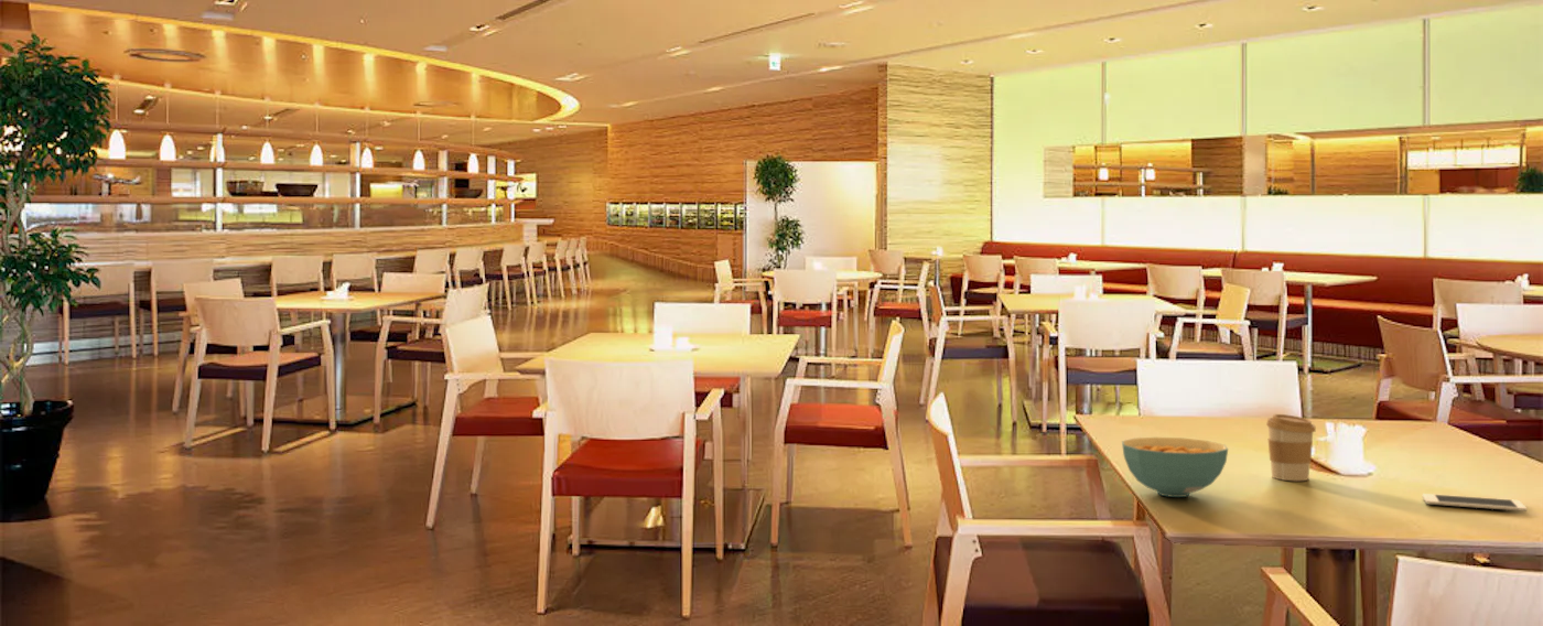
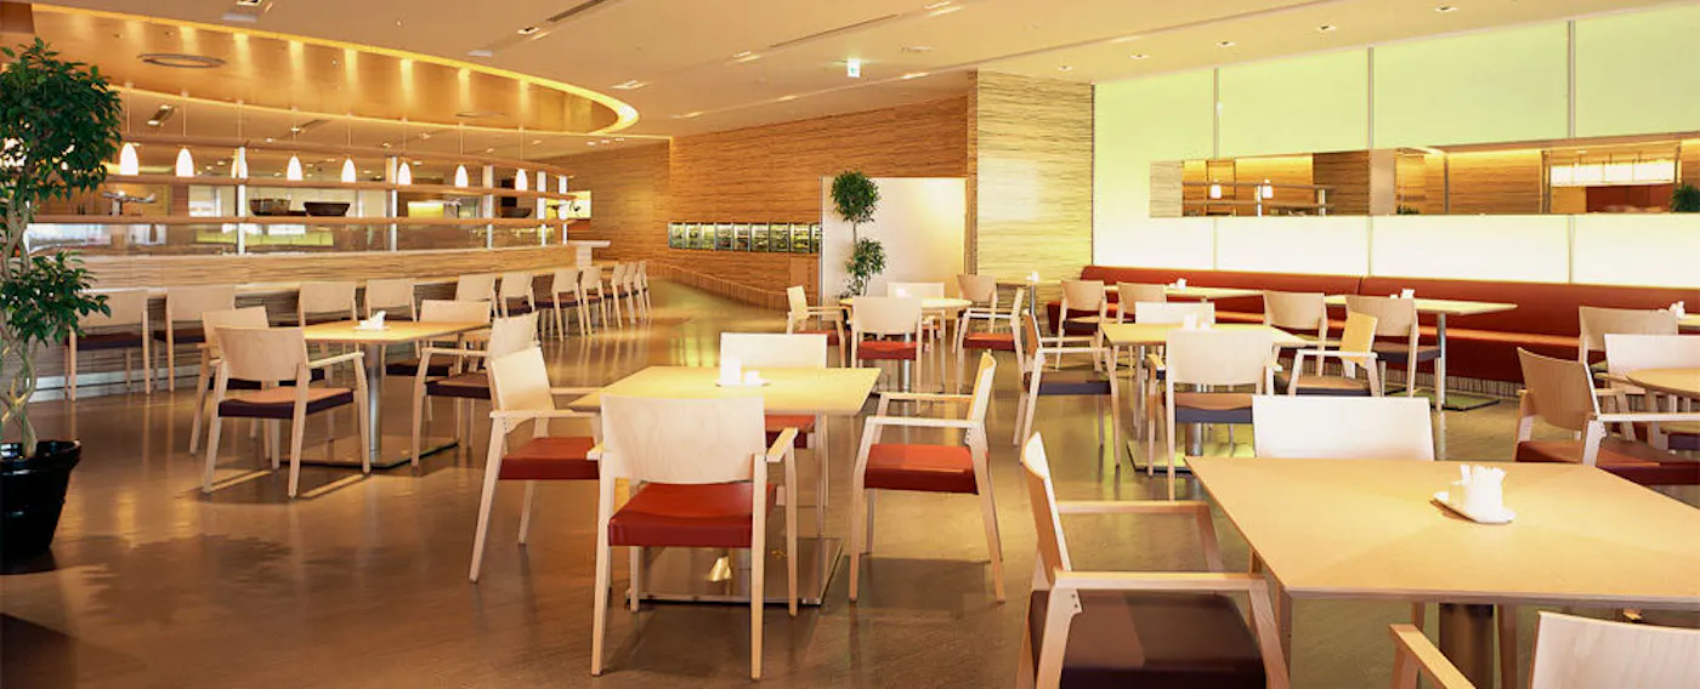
- cell phone [1422,493,1528,512]
- coffee cup [1265,413,1317,482]
- cereal bowl [1121,436,1229,498]
